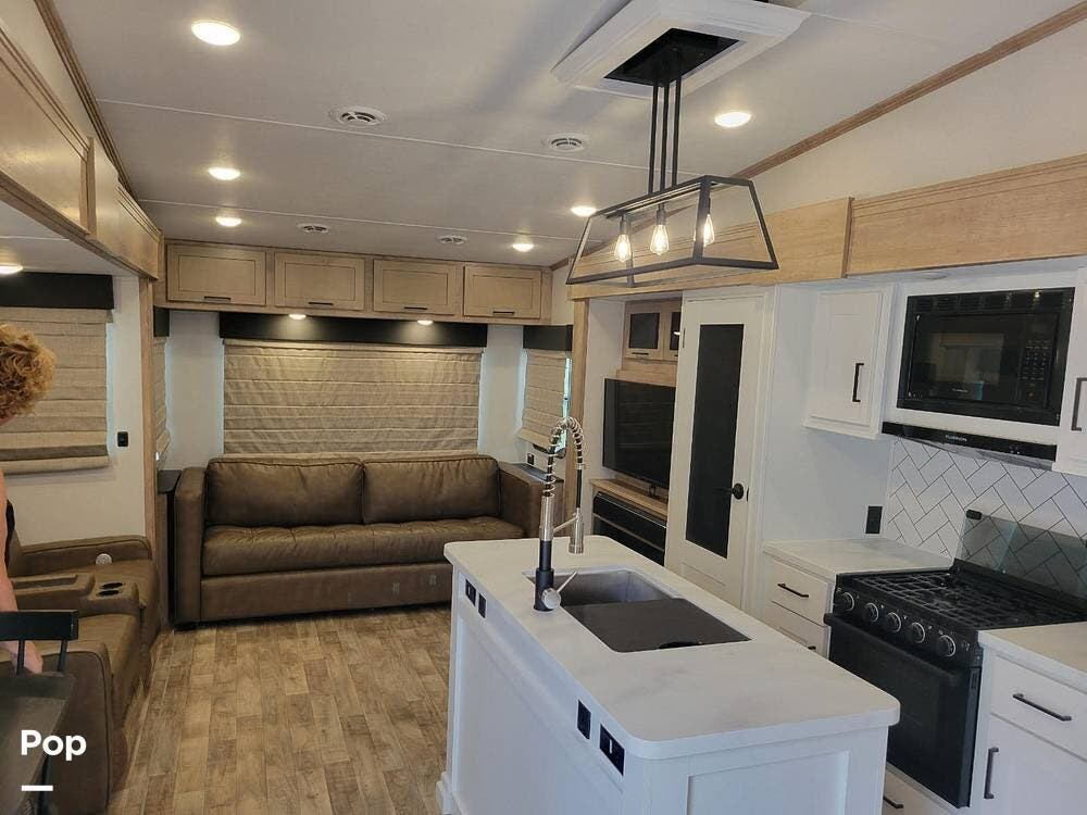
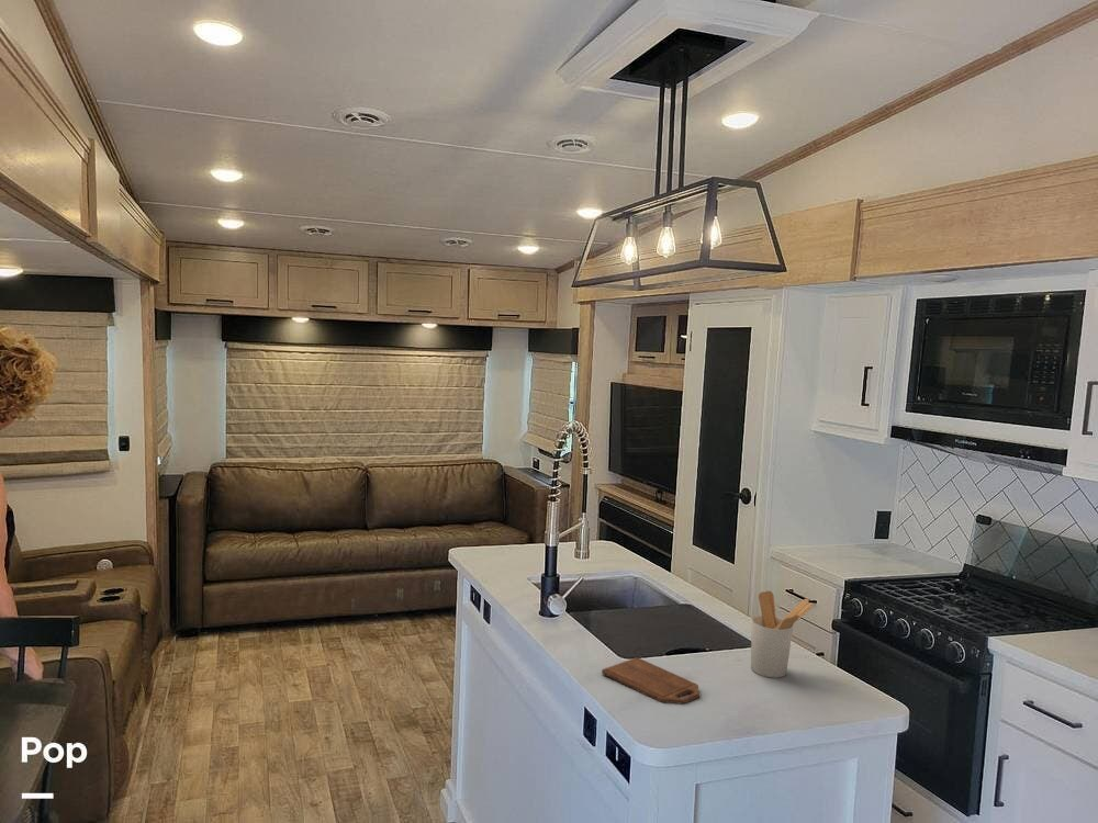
+ utensil holder [750,589,814,679]
+ cutting board [601,656,701,704]
